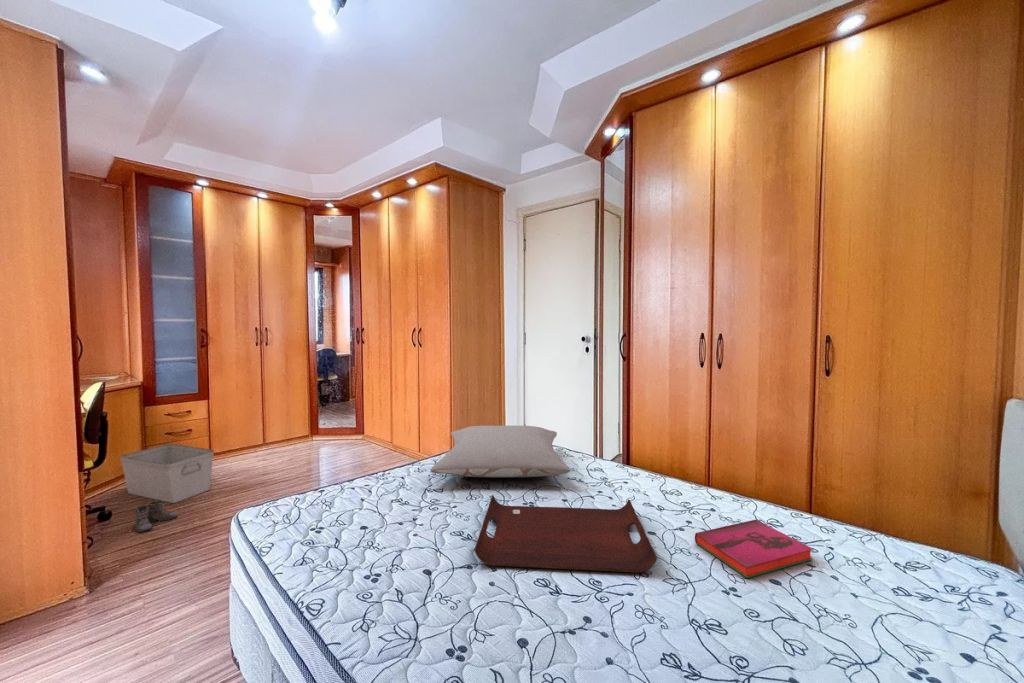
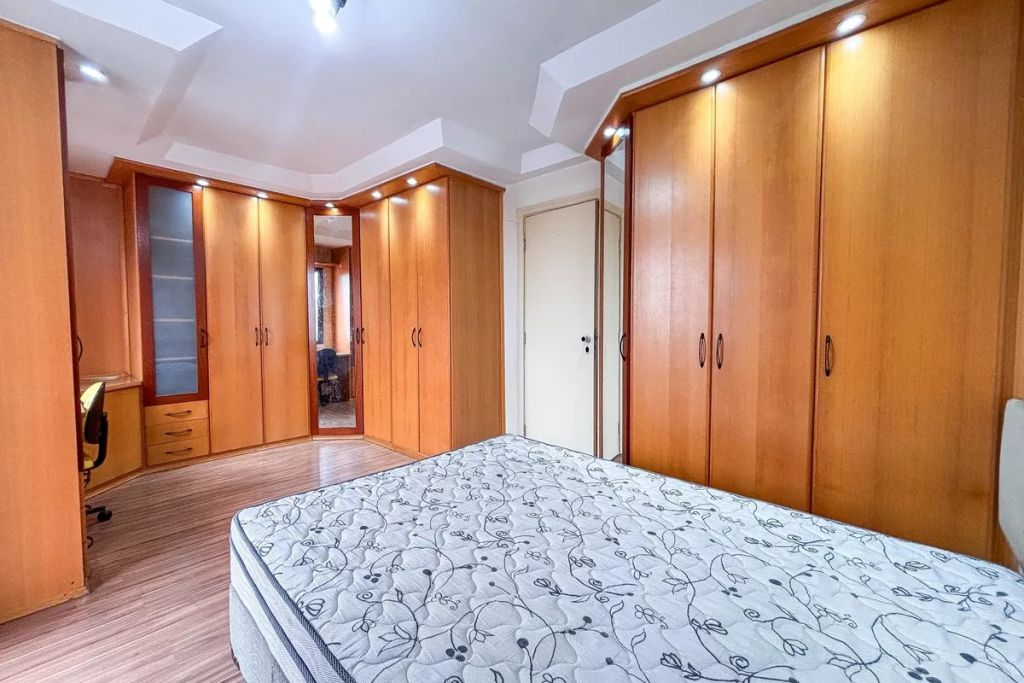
- pillow [430,425,572,478]
- storage bin [119,443,215,504]
- serving tray [473,494,658,574]
- hardback book [694,518,814,579]
- boots [126,500,178,533]
